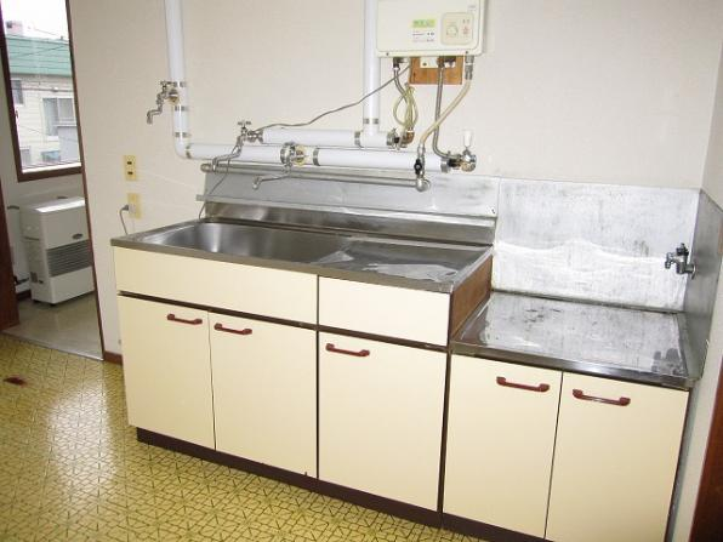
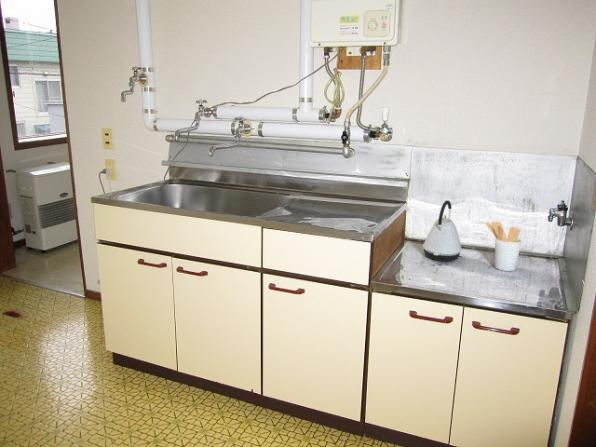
+ utensil holder [485,221,522,272]
+ kettle [422,199,463,262]
